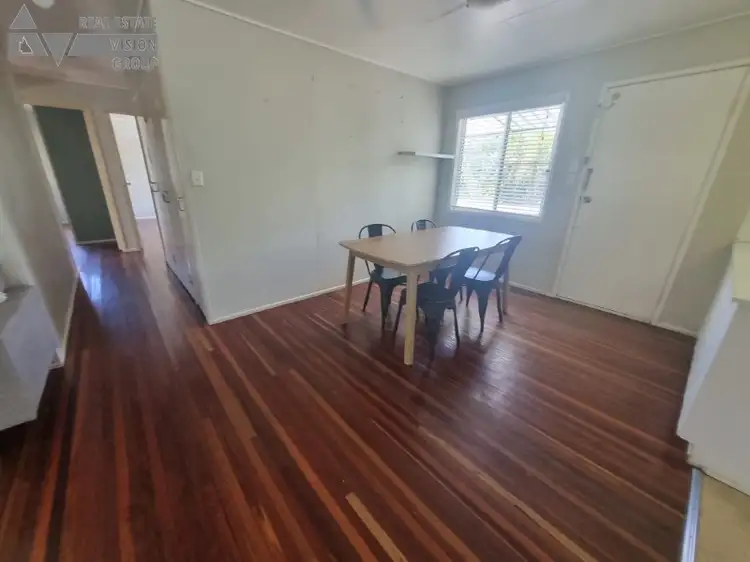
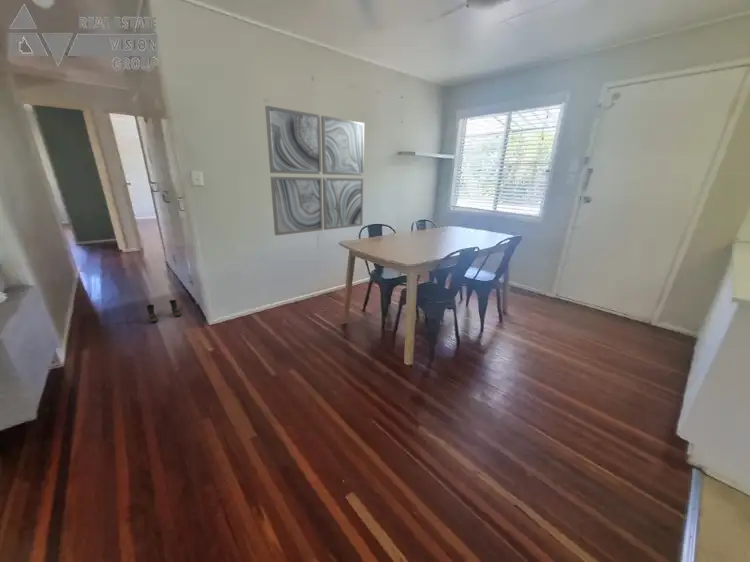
+ boots [146,299,182,323]
+ wall art [264,105,365,237]
